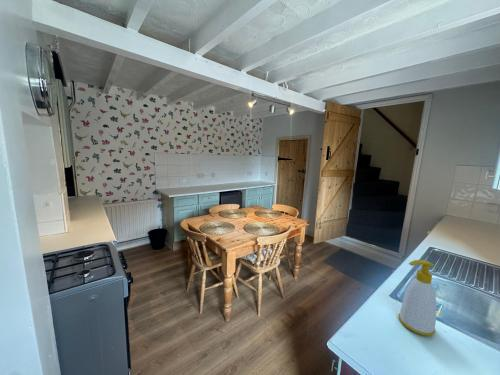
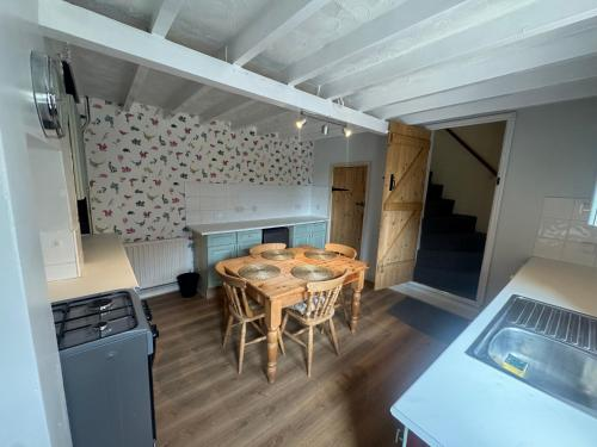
- soap bottle [398,259,437,337]
